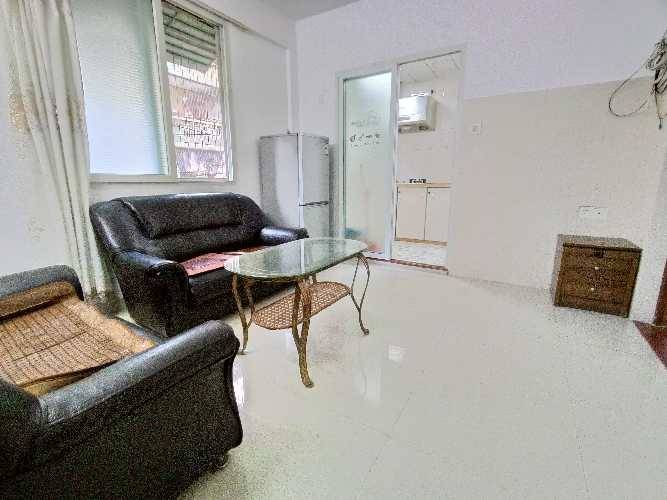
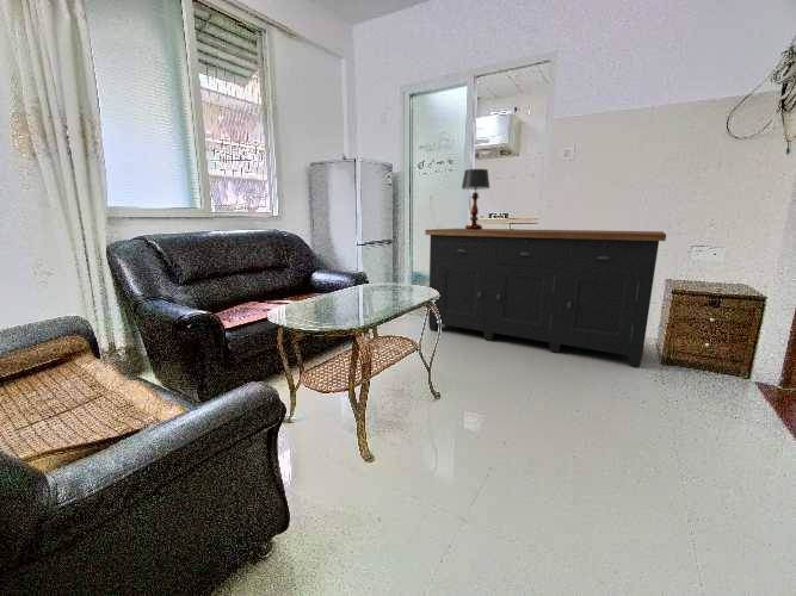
+ sideboard [424,228,667,368]
+ table lamp [461,168,490,230]
